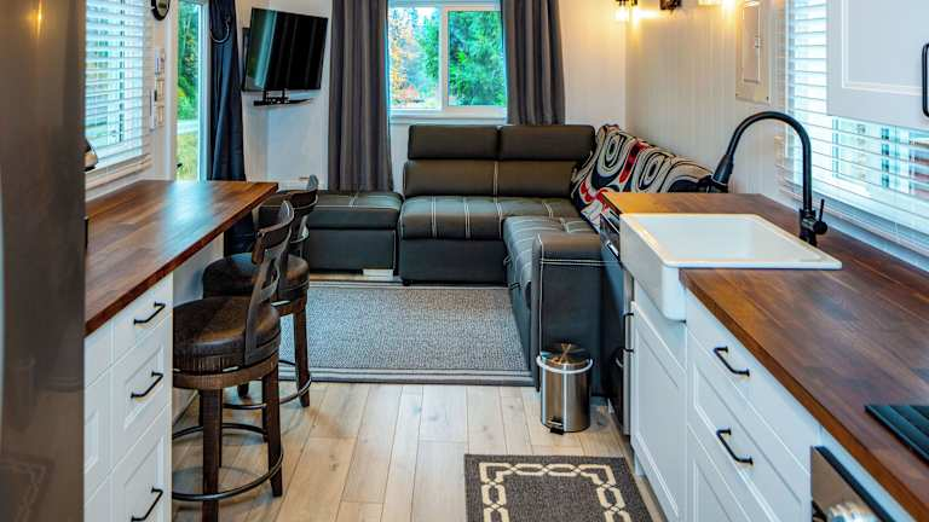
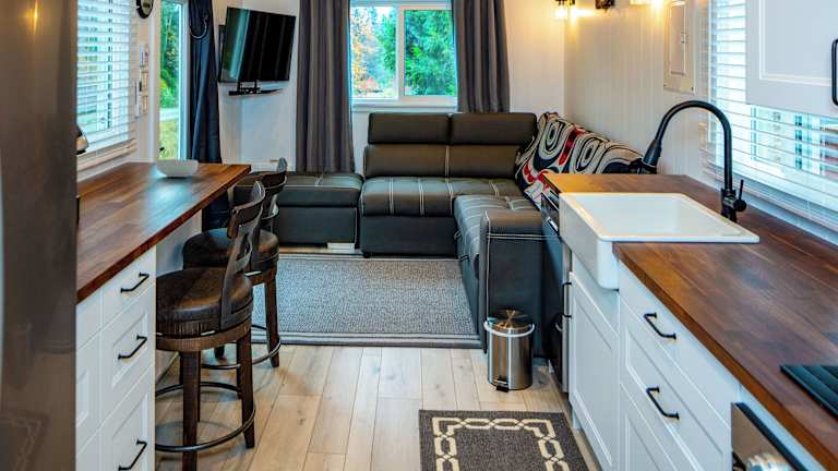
+ cereal bowl [155,158,199,178]
